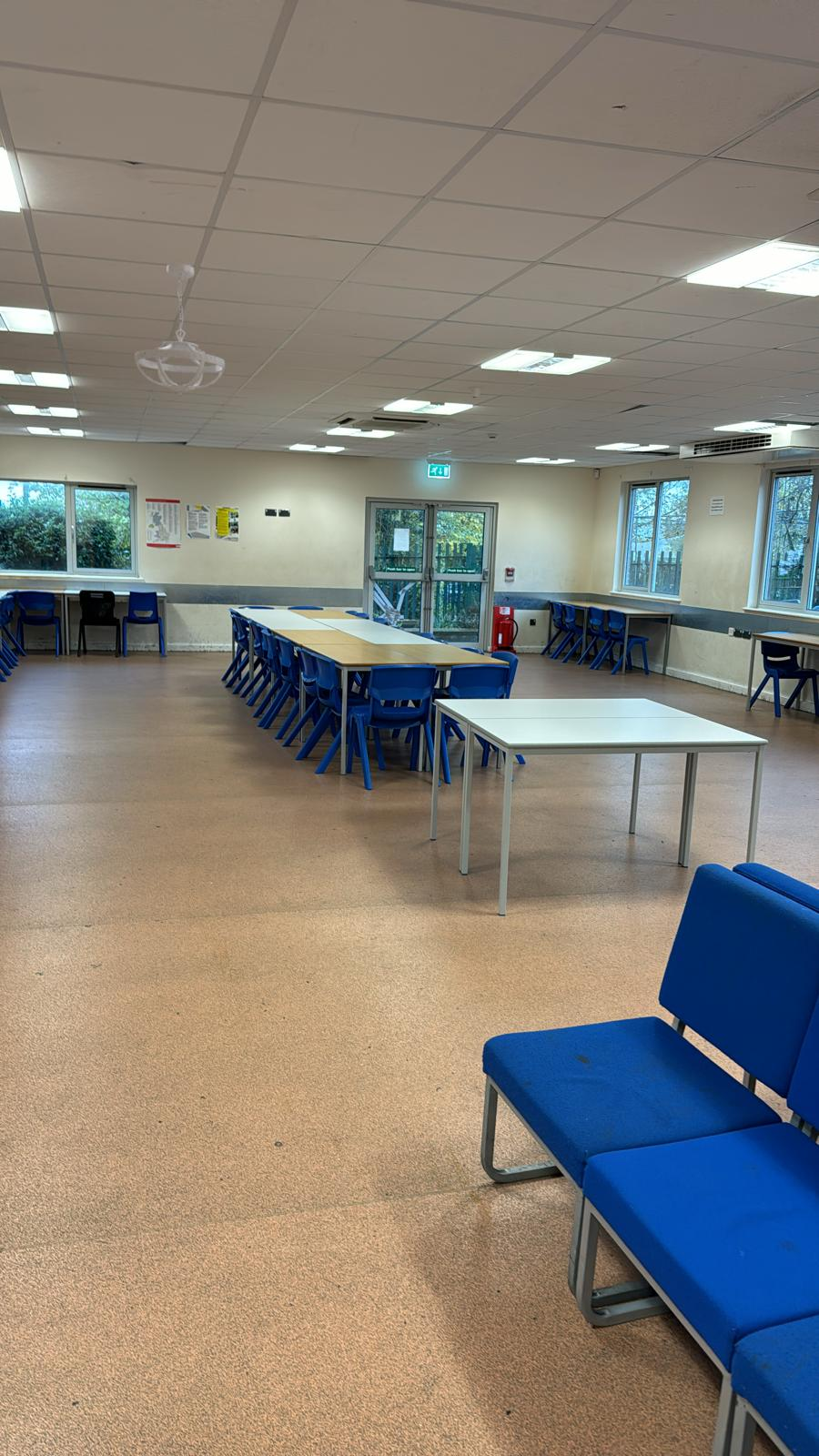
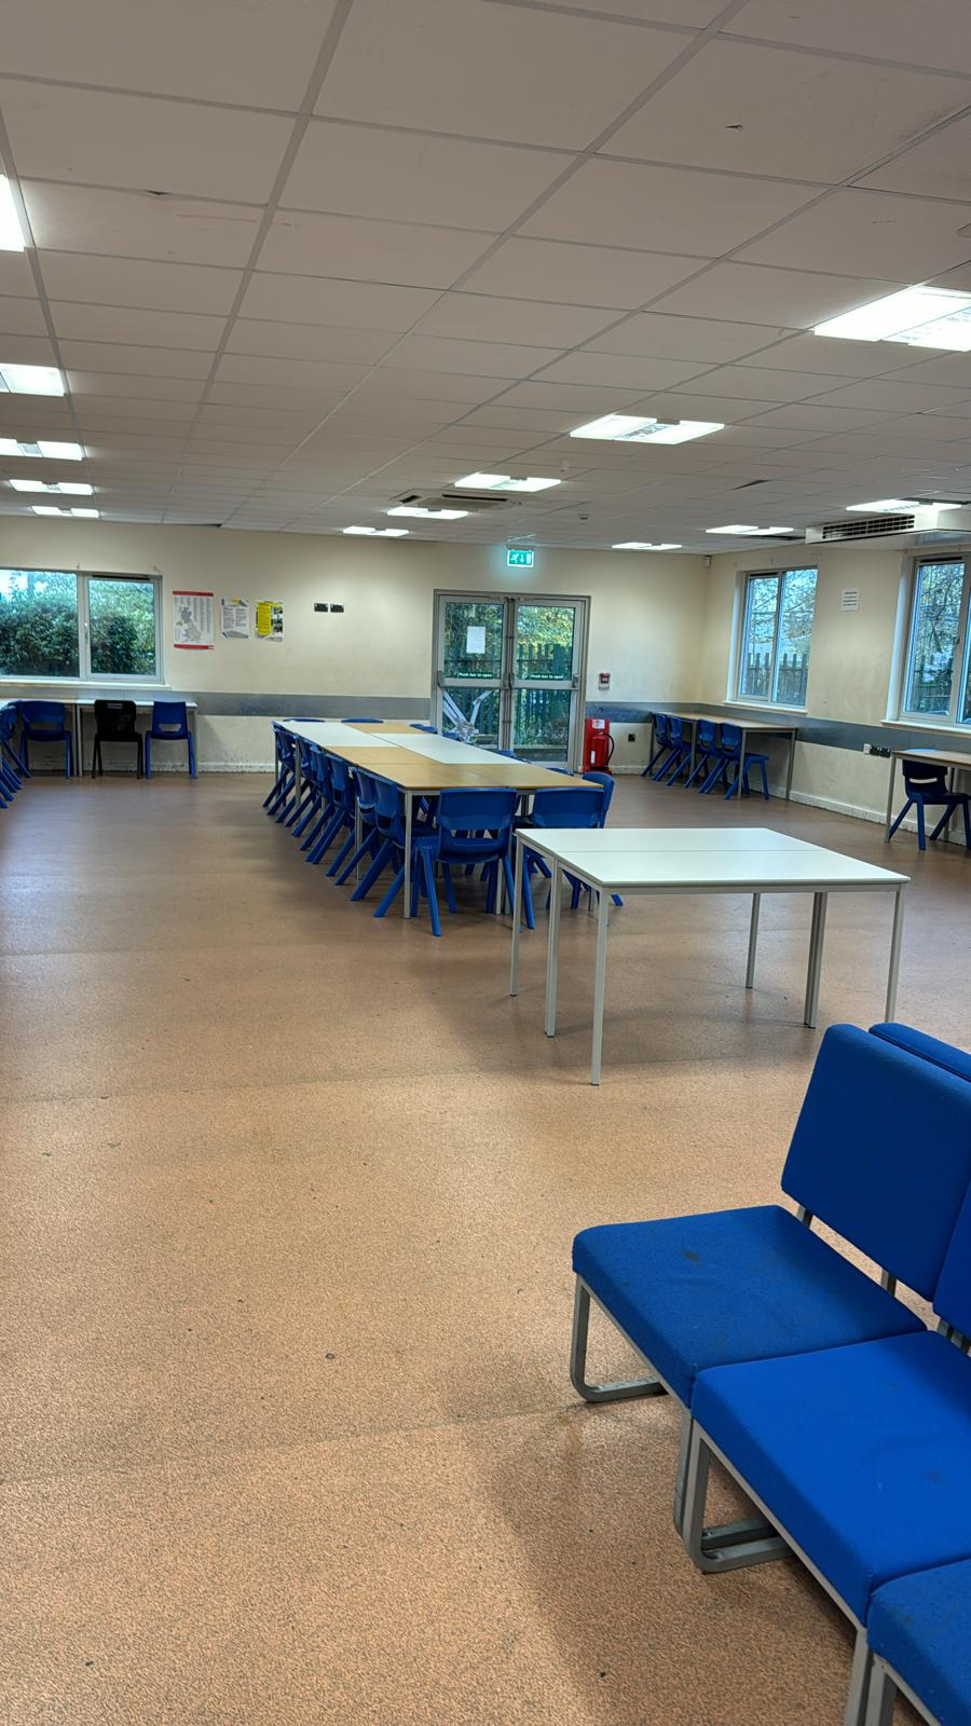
- ceiling light fixture [134,263,226,396]
